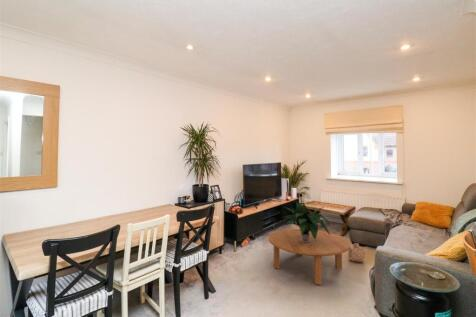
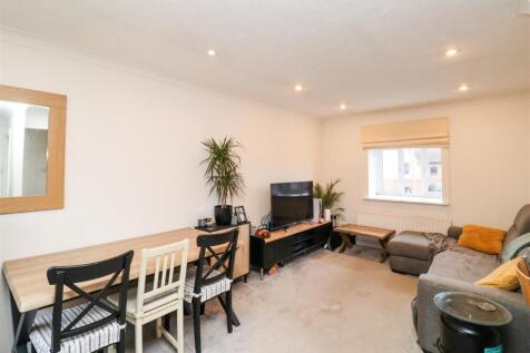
- potted plant [281,200,331,242]
- coffee table [268,228,351,285]
- basket [347,242,366,263]
